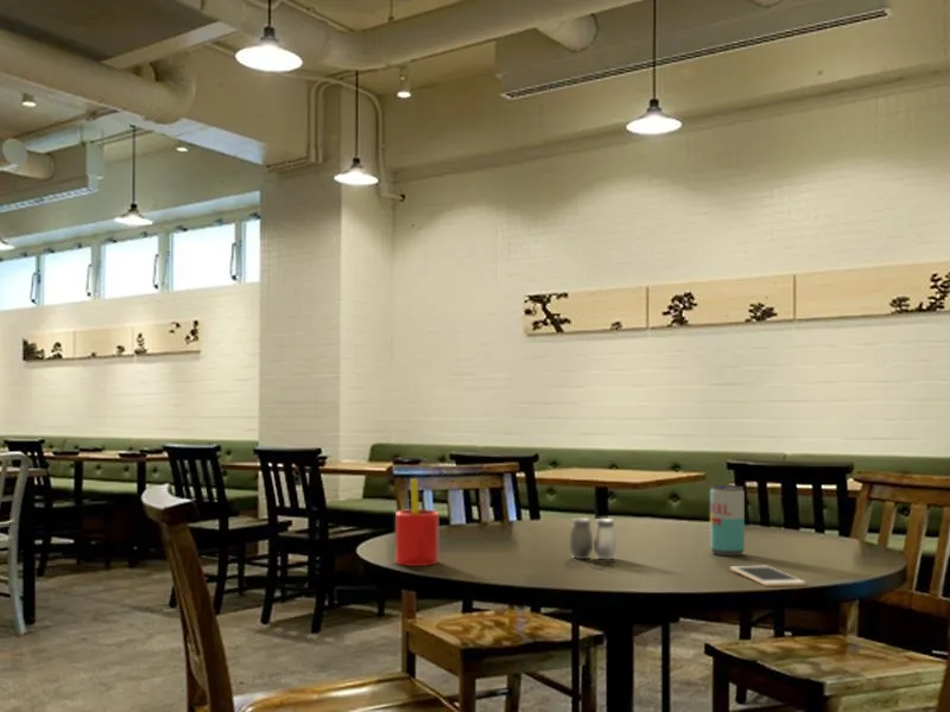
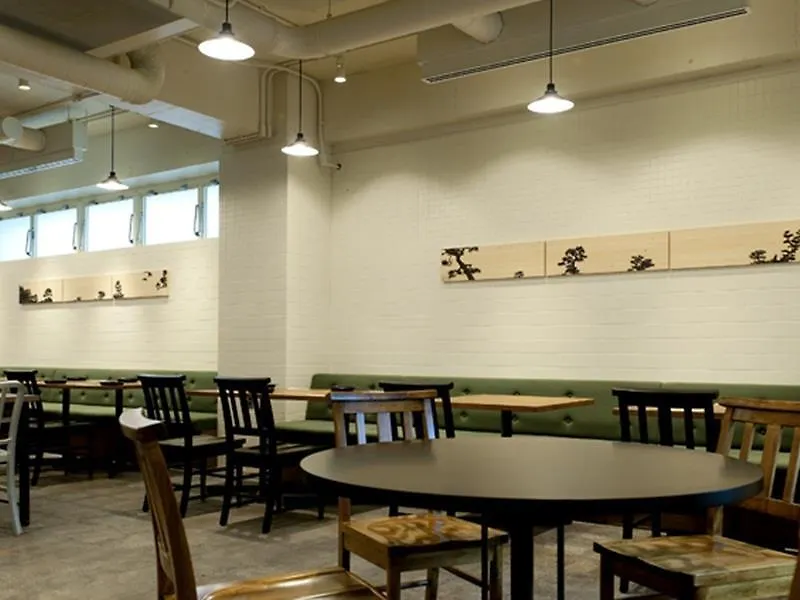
- beverage can [709,484,746,557]
- straw [394,477,439,567]
- cell phone [729,565,808,587]
- salt and pepper shaker [569,516,618,560]
